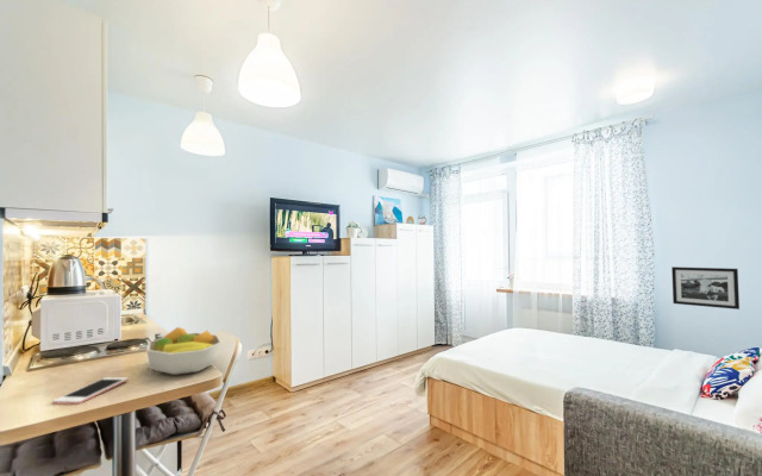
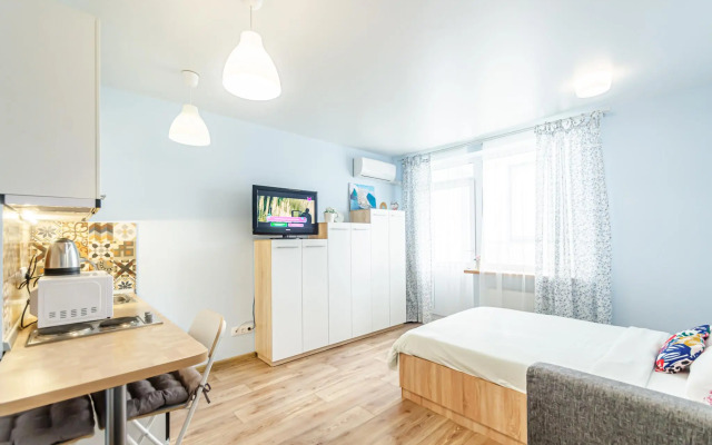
- fruit bowl [146,326,224,376]
- cell phone [51,376,130,406]
- picture frame [670,265,741,311]
